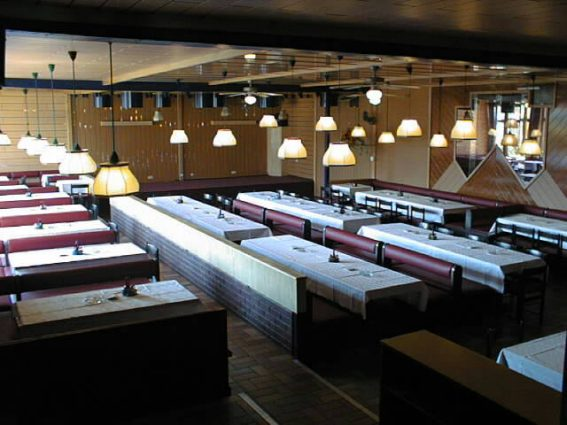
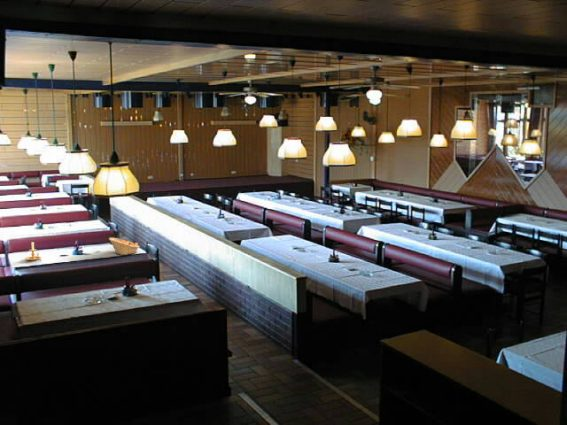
+ fruit basket [108,237,141,256]
+ candle holder [24,241,42,261]
